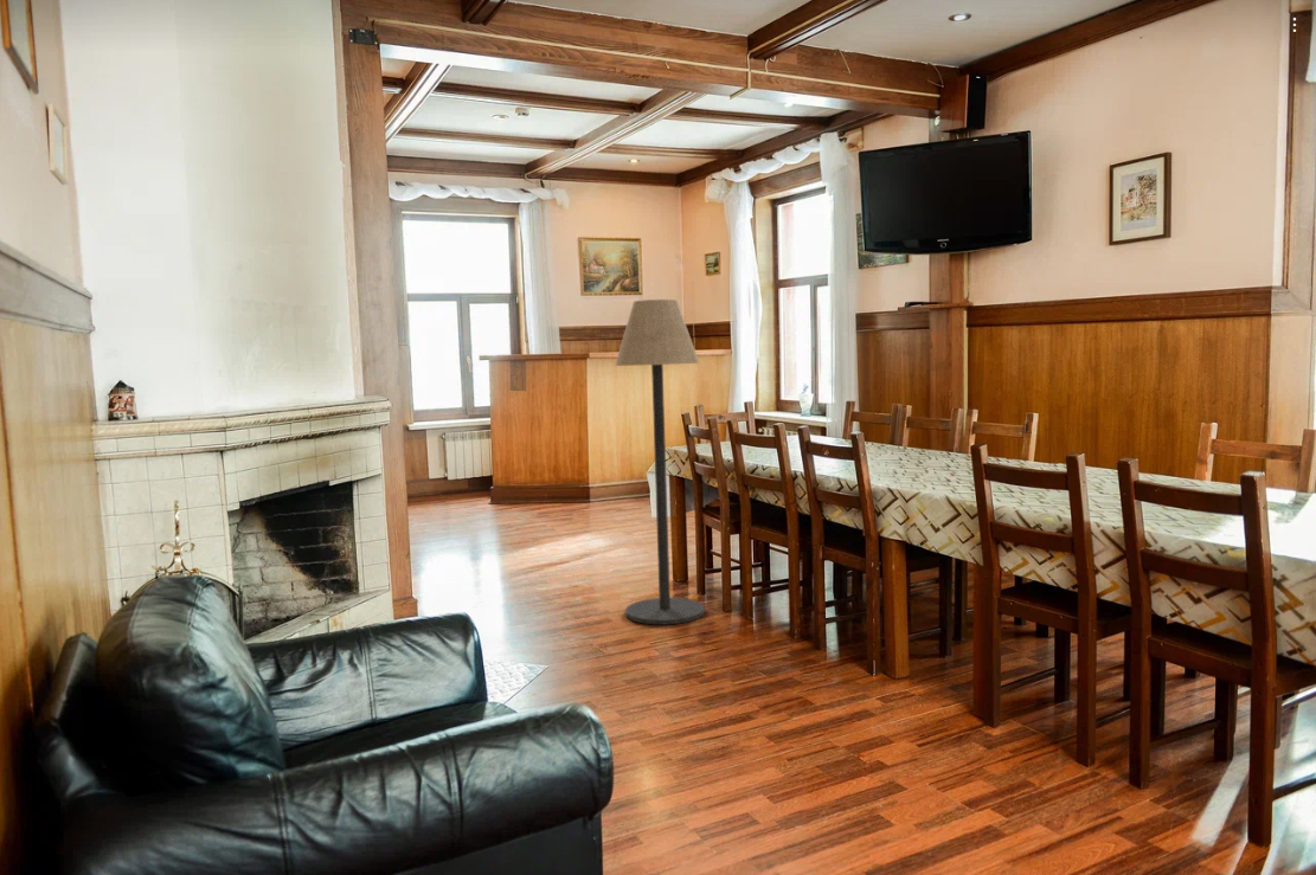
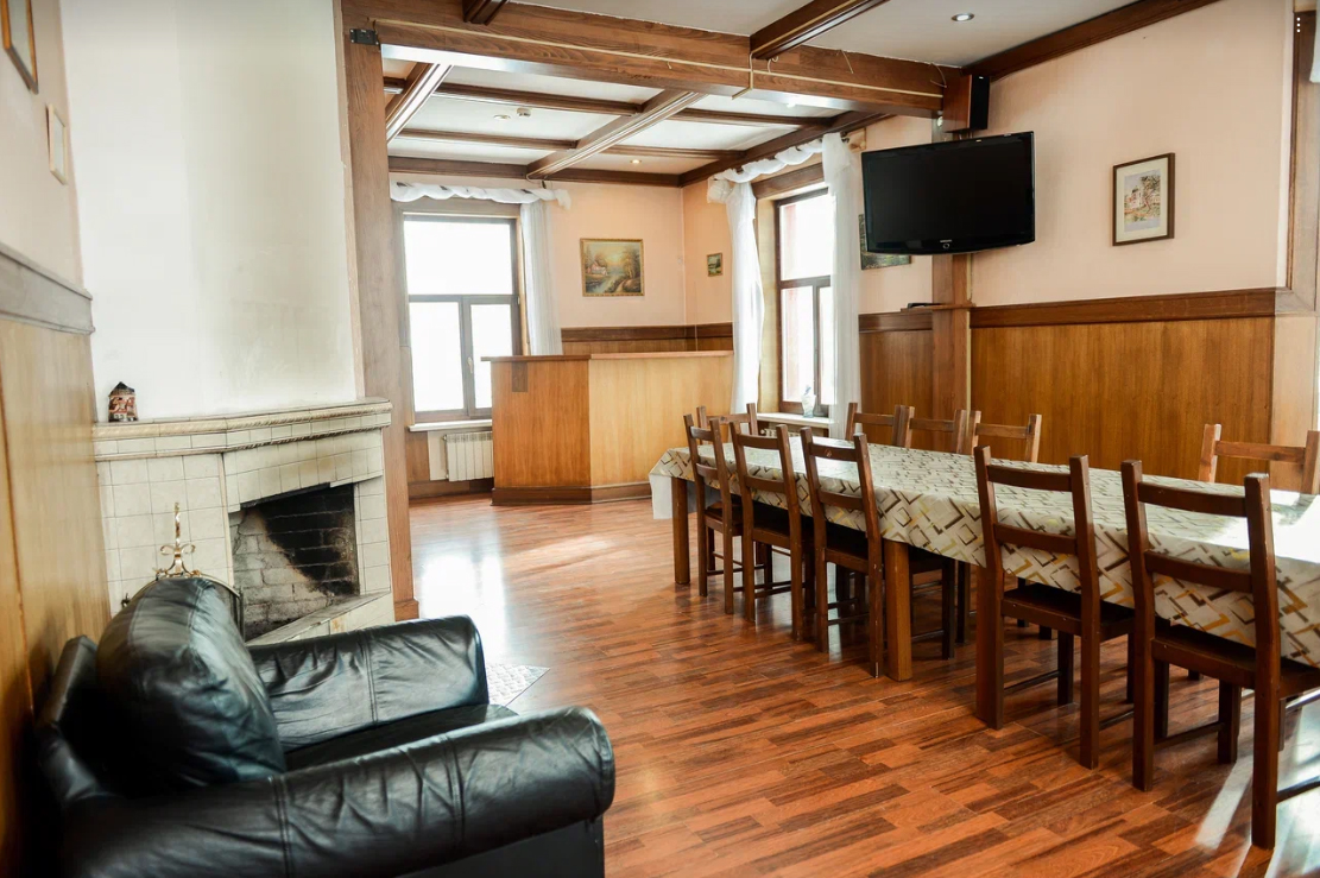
- floor lamp [614,298,706,626]
